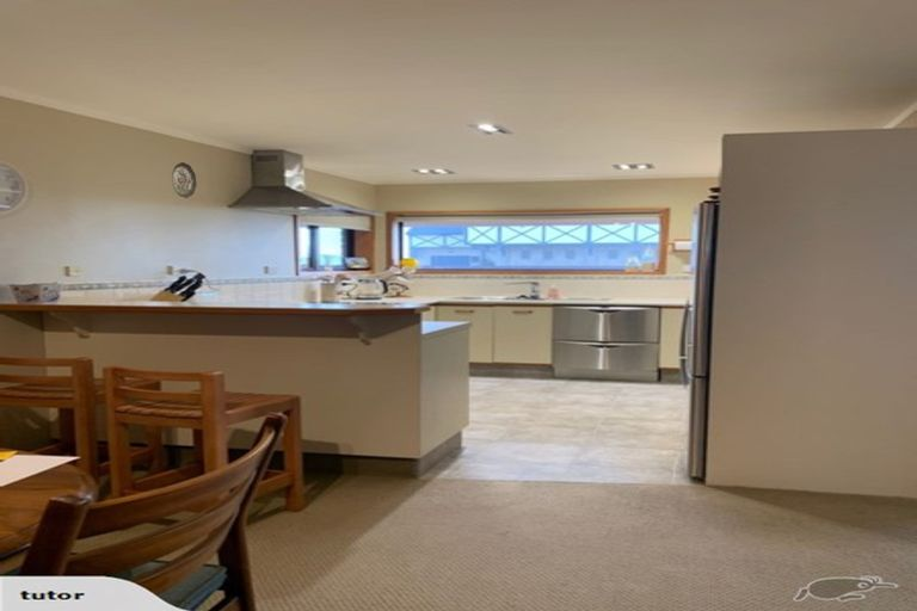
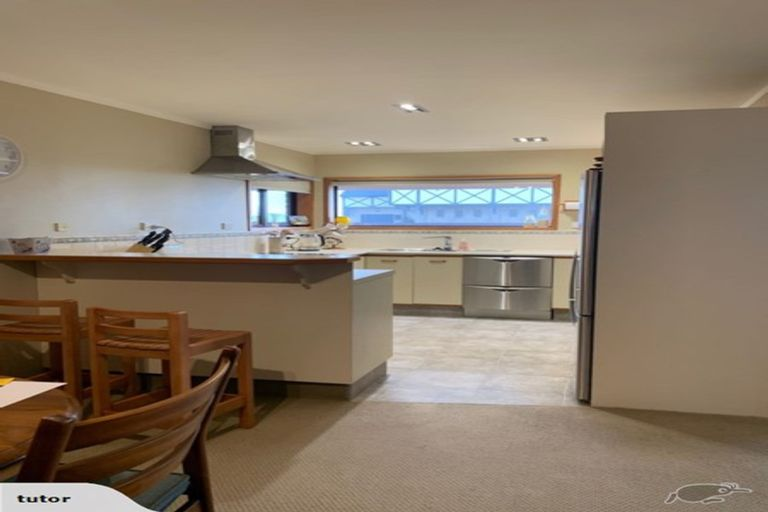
- decorative plate [171,161,198,199]
